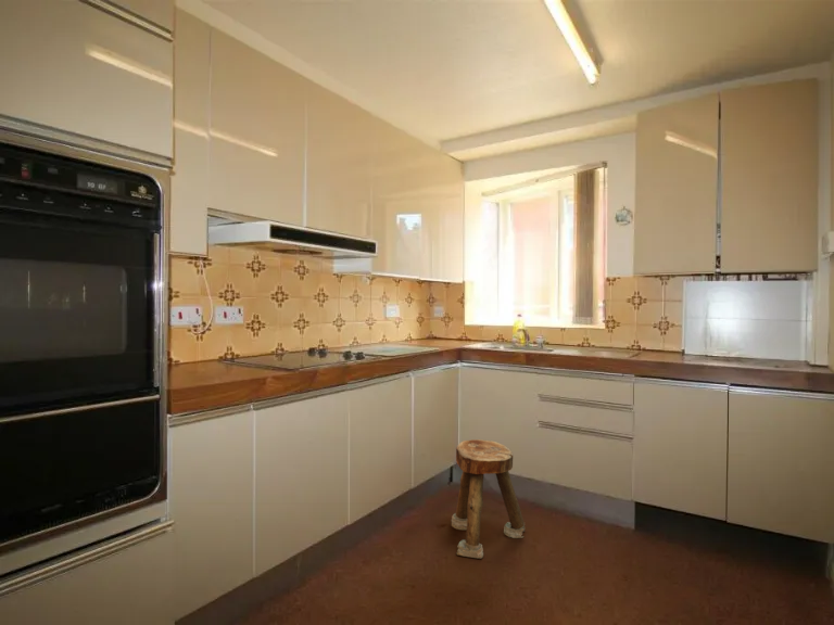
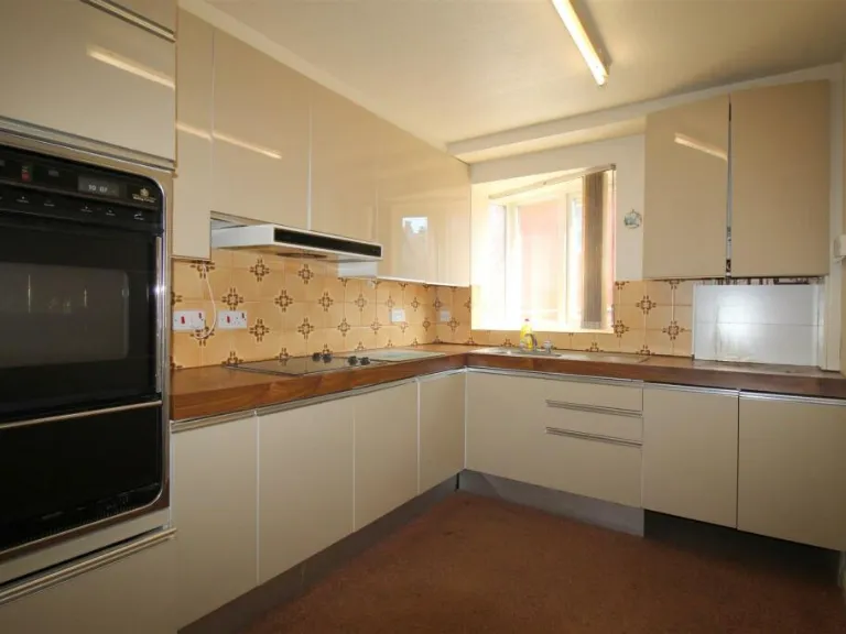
- stool [451,438,526,560]
